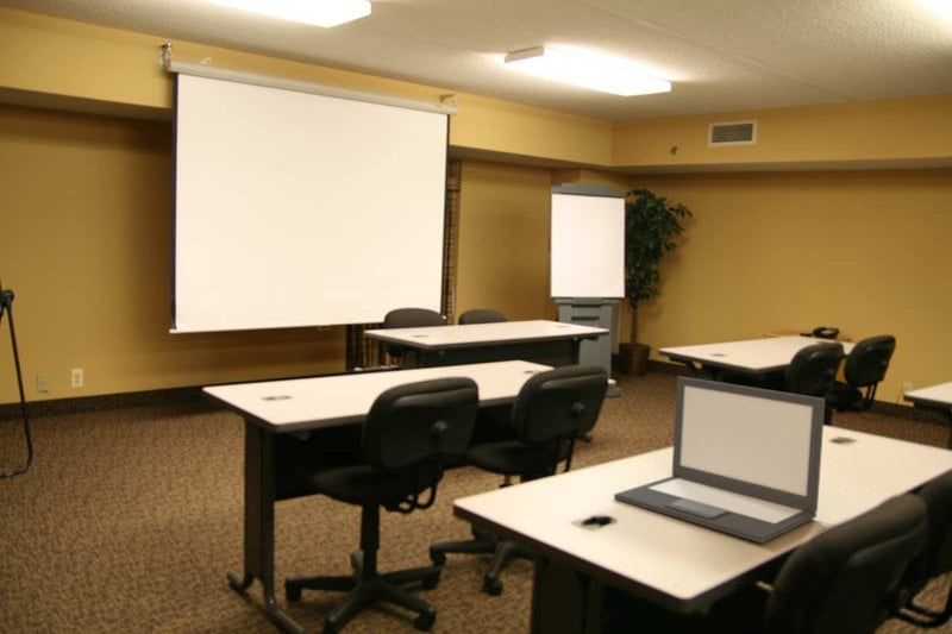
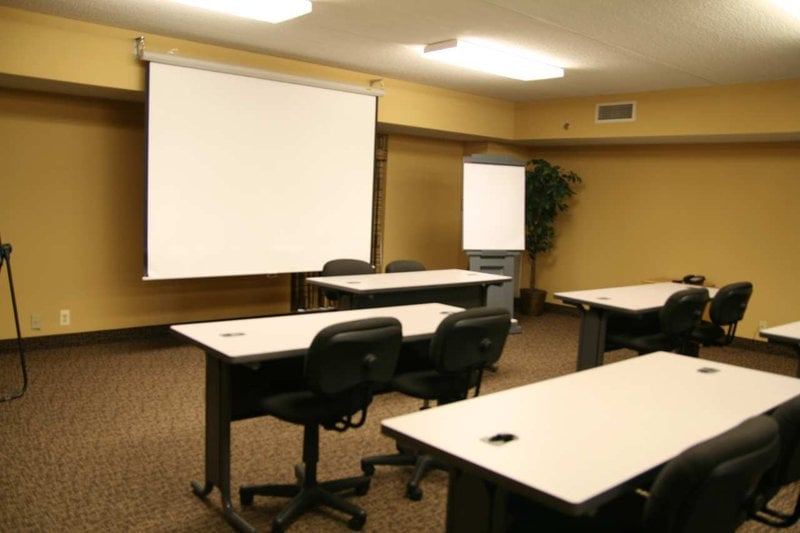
- laptop [613,375,826,545]
